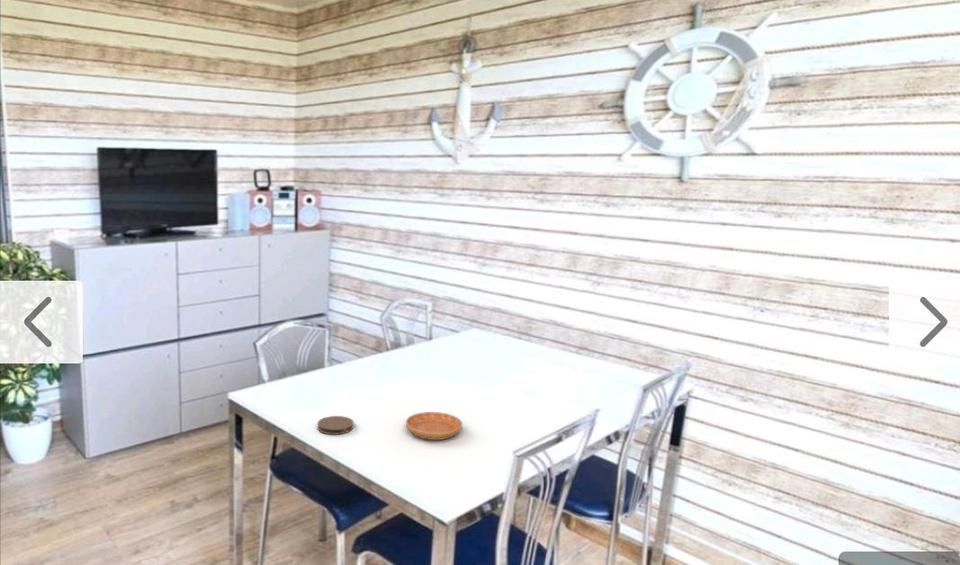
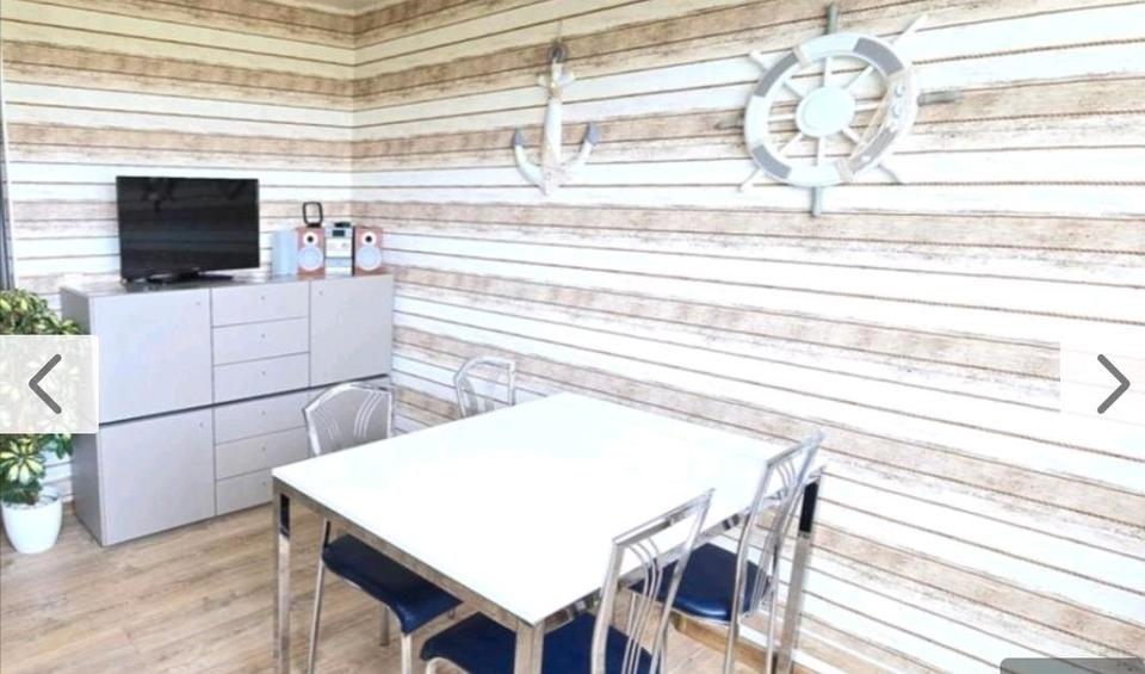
- saucer [405,411,463,441]
- coaster [316,415,355,435]
